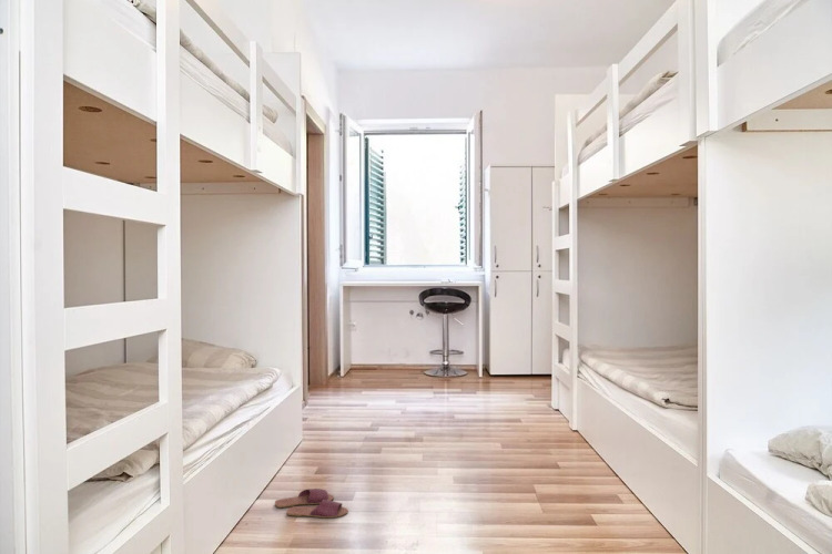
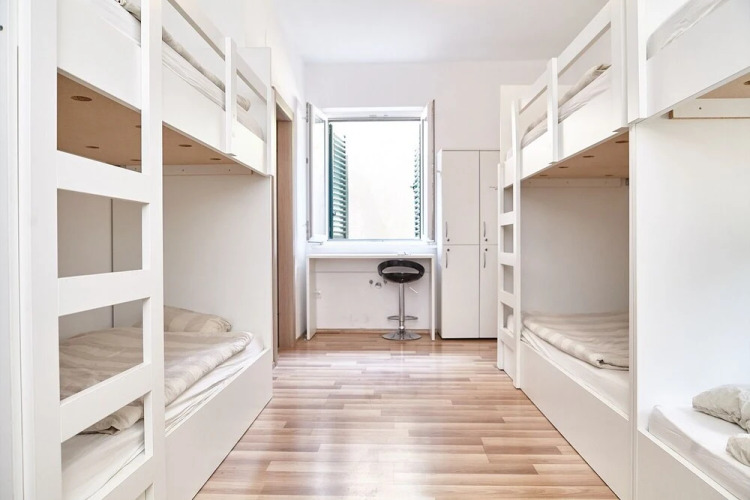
- slippers [274,488,349,519]
